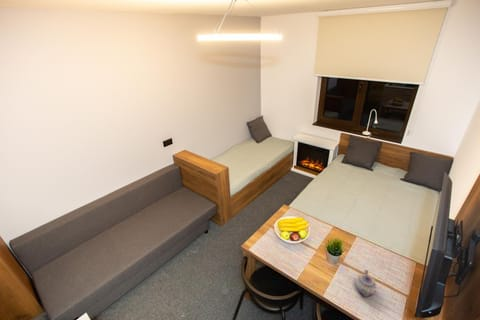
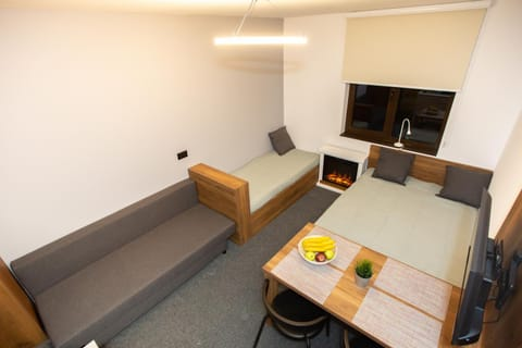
- teapot [355,269,377,298]
